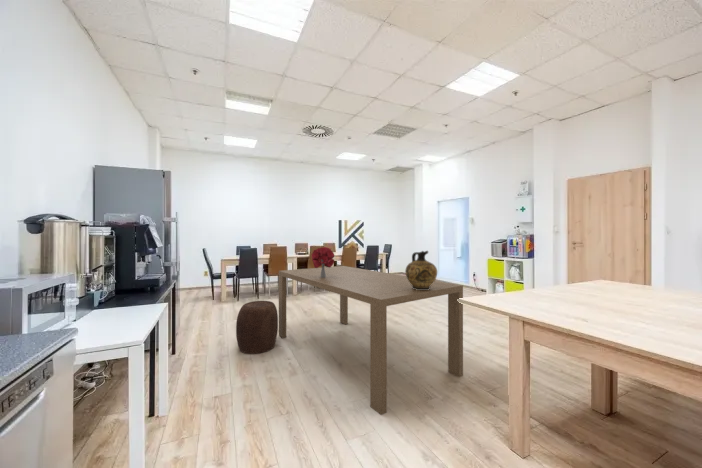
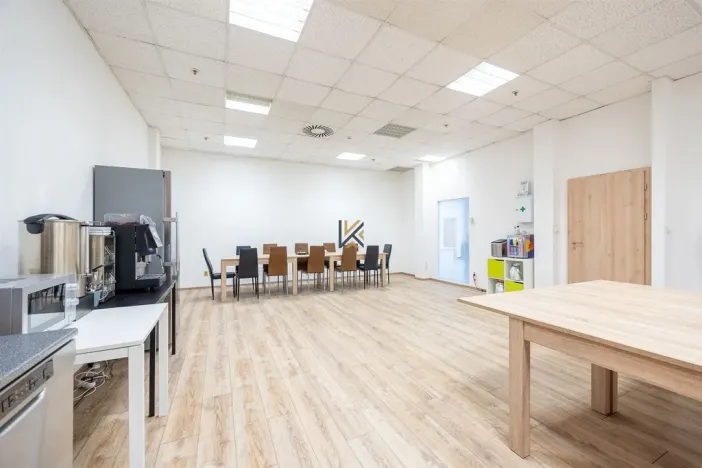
- stool [235,300,279,355]
- dining table [278,265,464,416]
- ceramic jug [404,250,438,290]
- bouquet [311,246,335,278]
